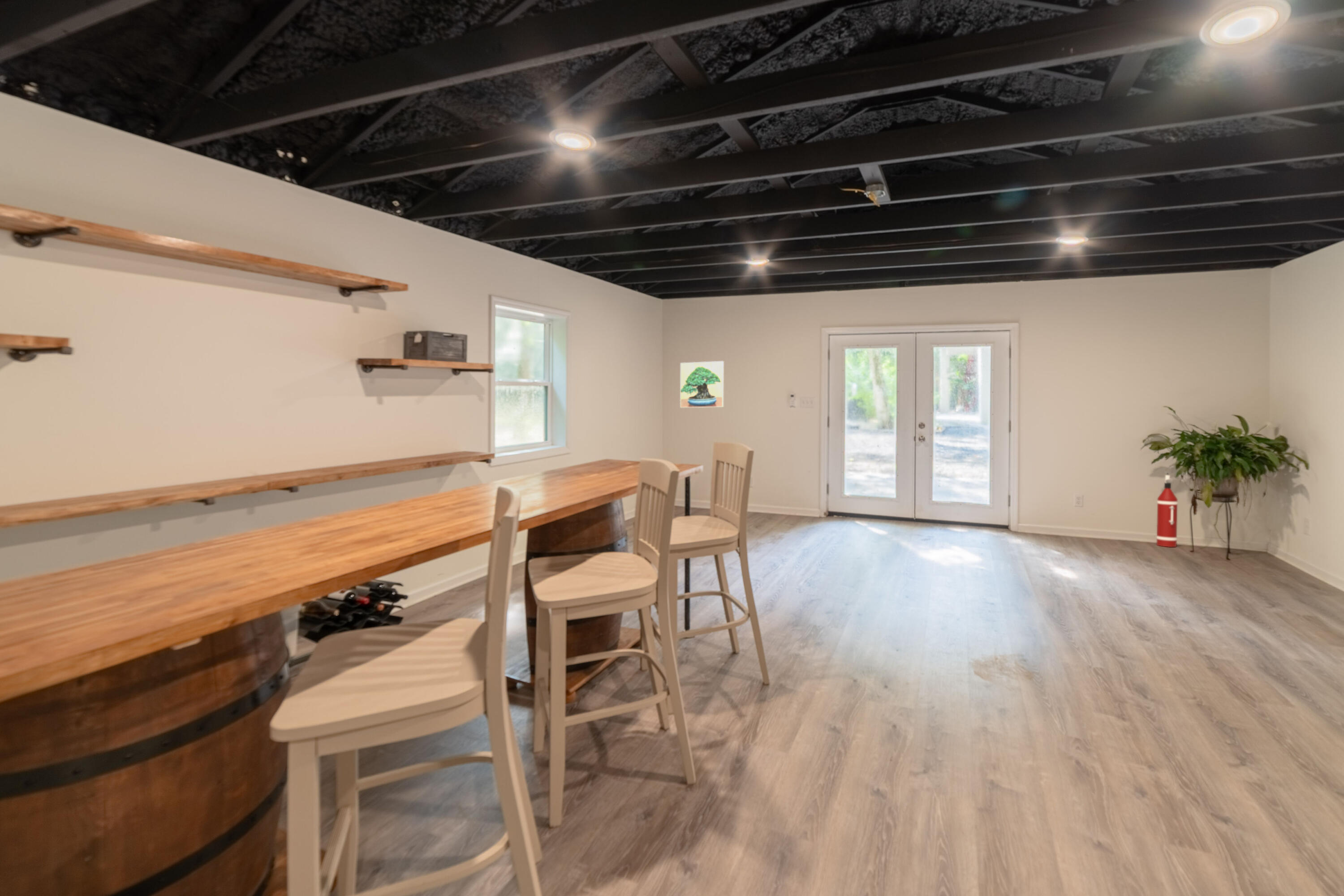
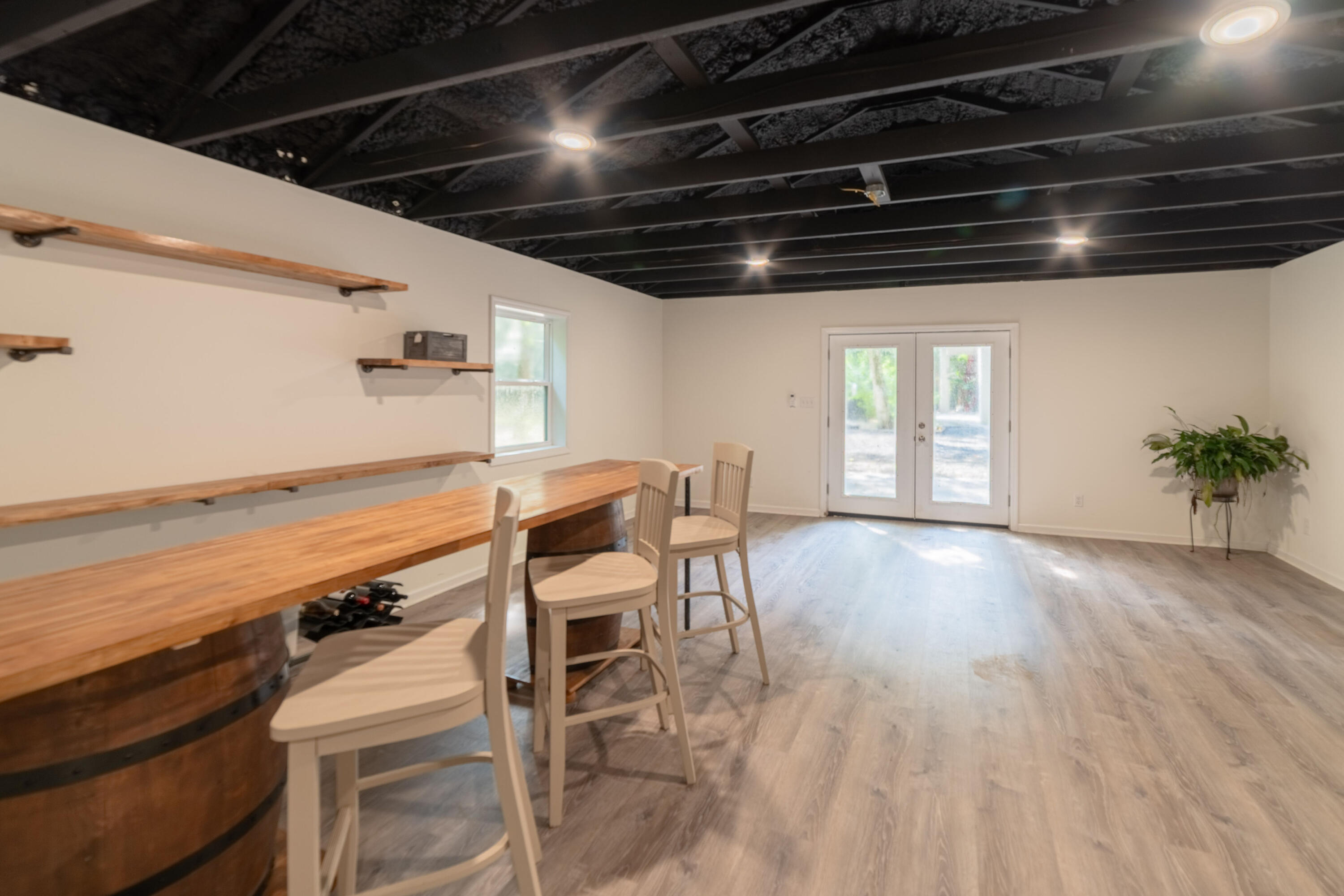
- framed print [680,361,724,408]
- fire extinguisher [1156,471,1178,547]
